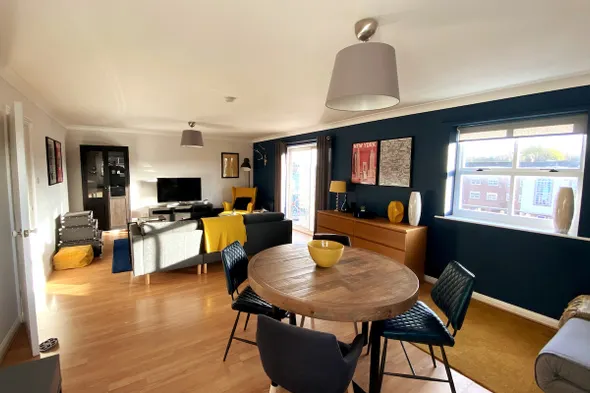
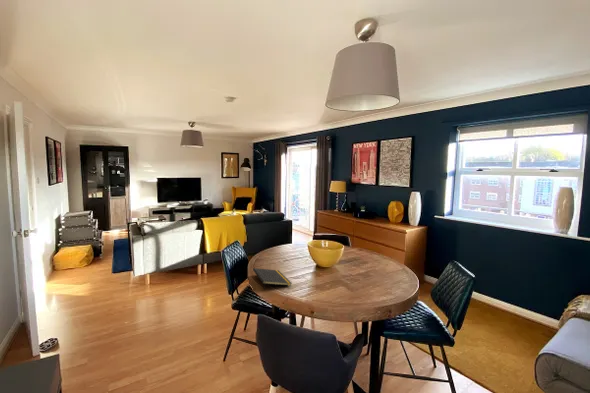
+ notepad [252,267,293,291]
